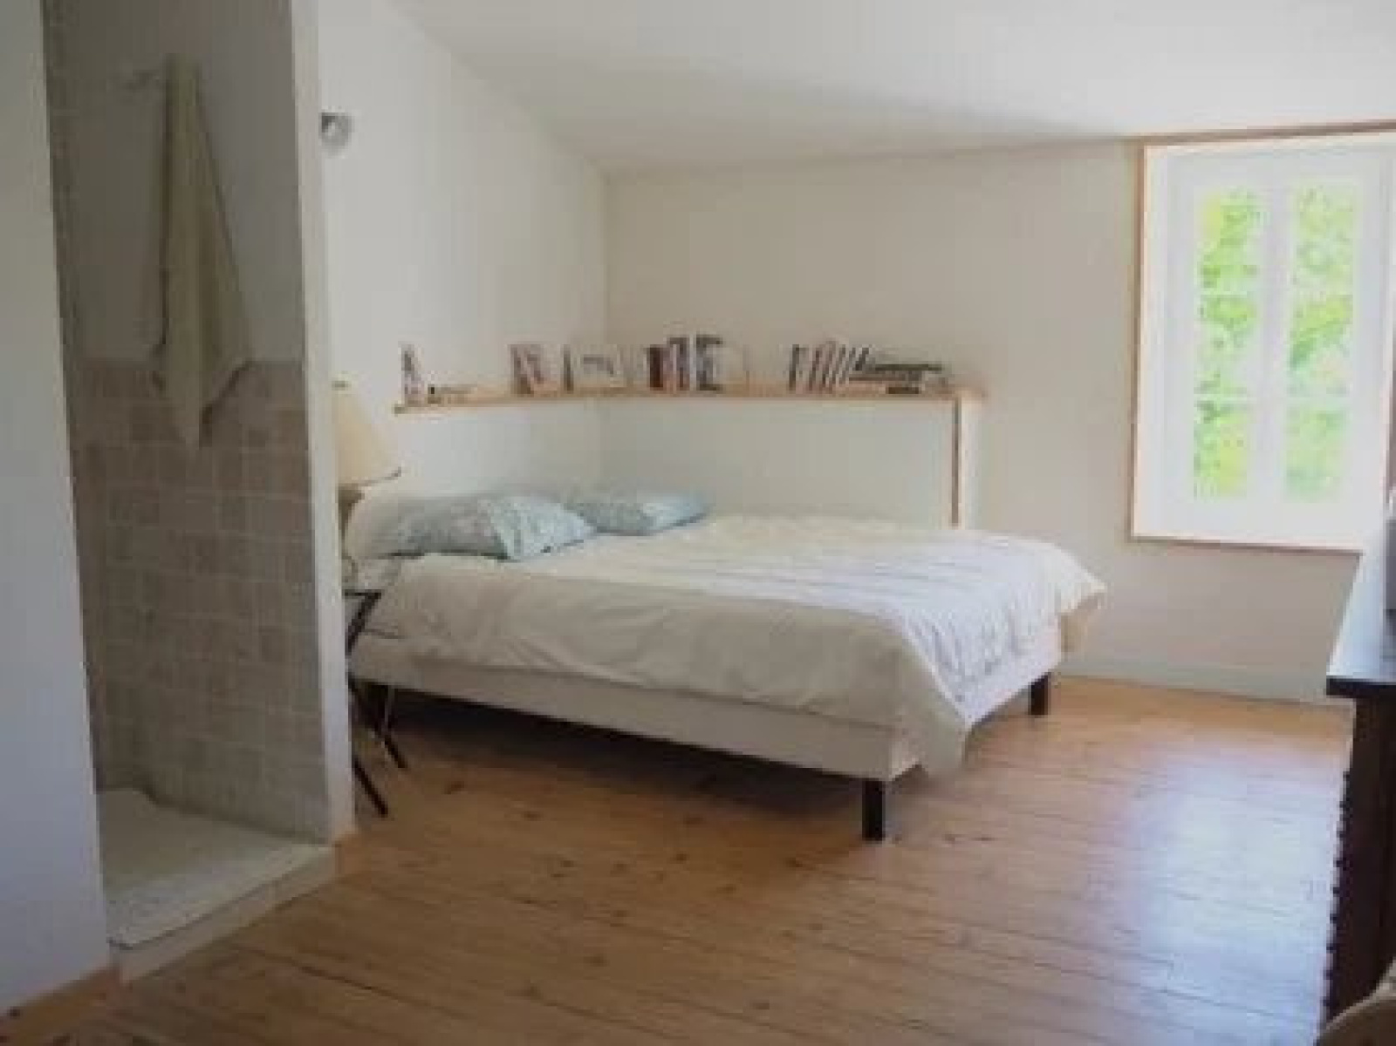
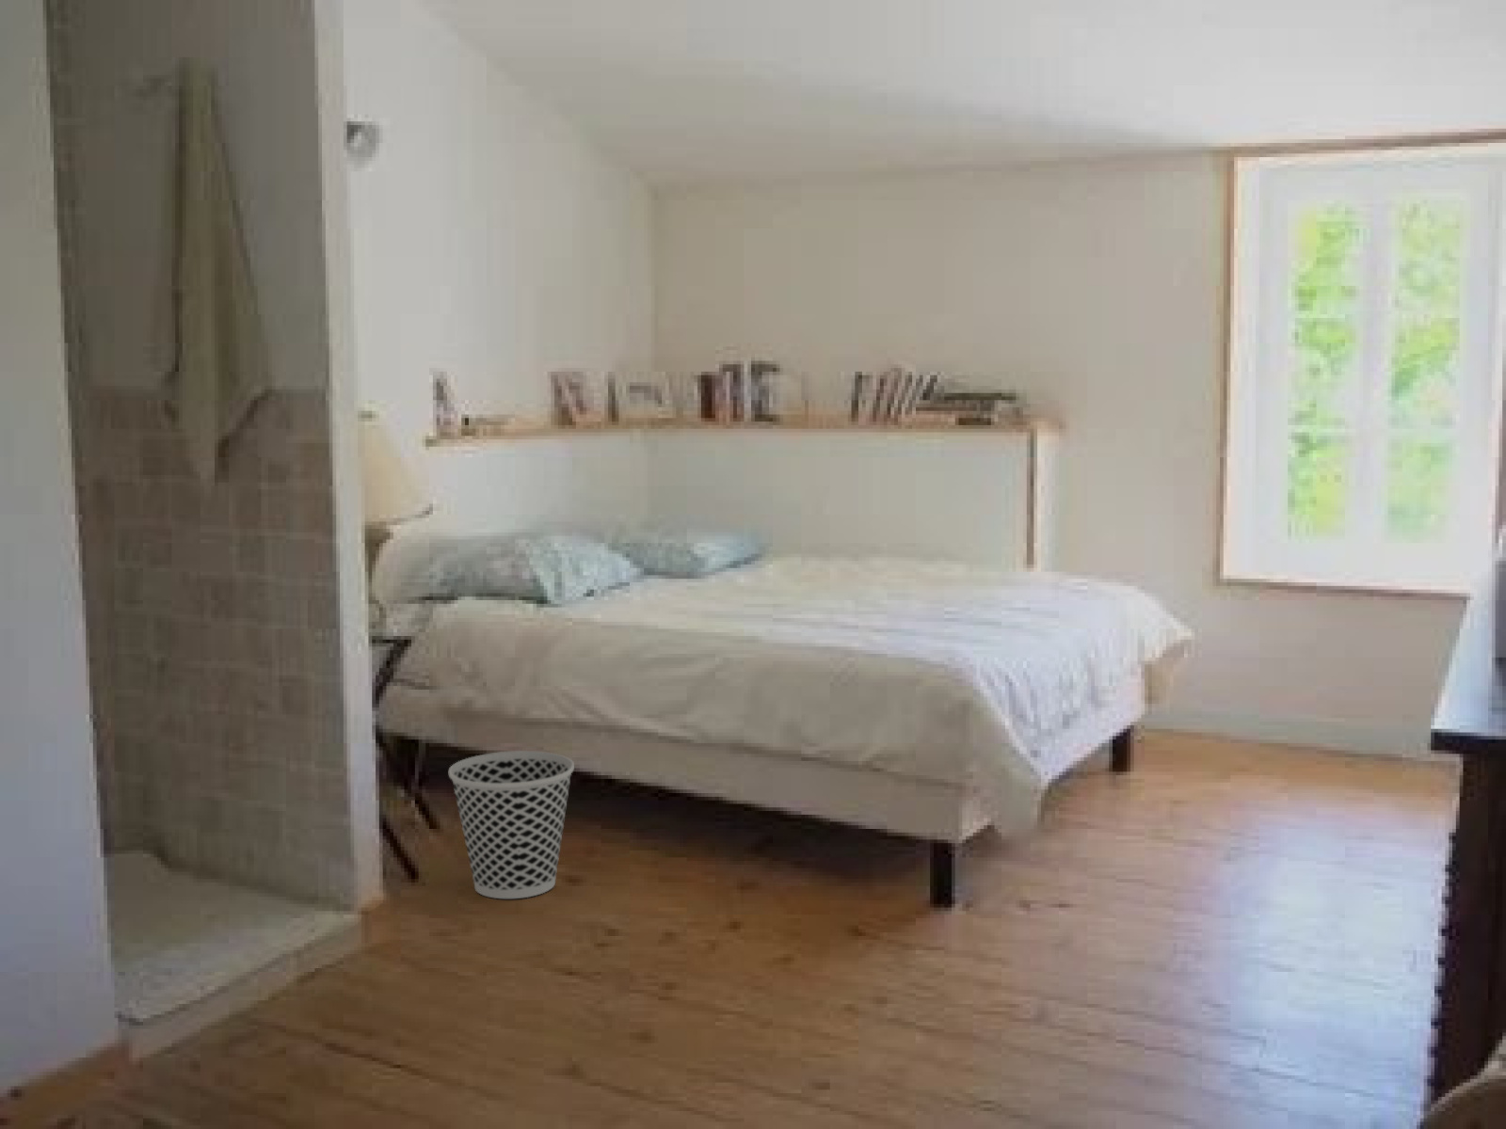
+ wastebasket [448,750,575,899]
